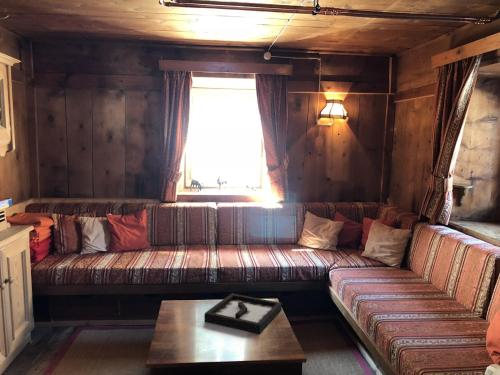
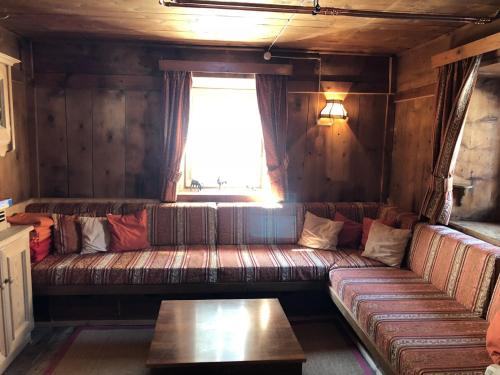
- decorative tray [204,293,283,335]
